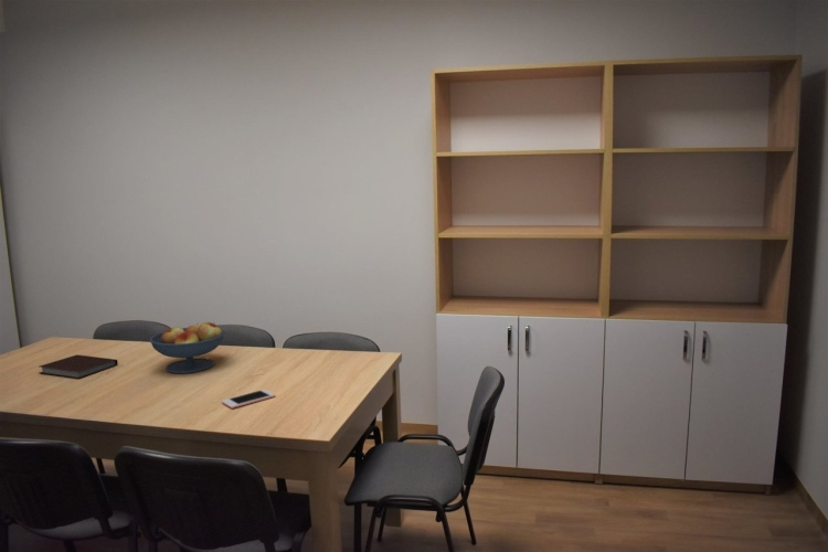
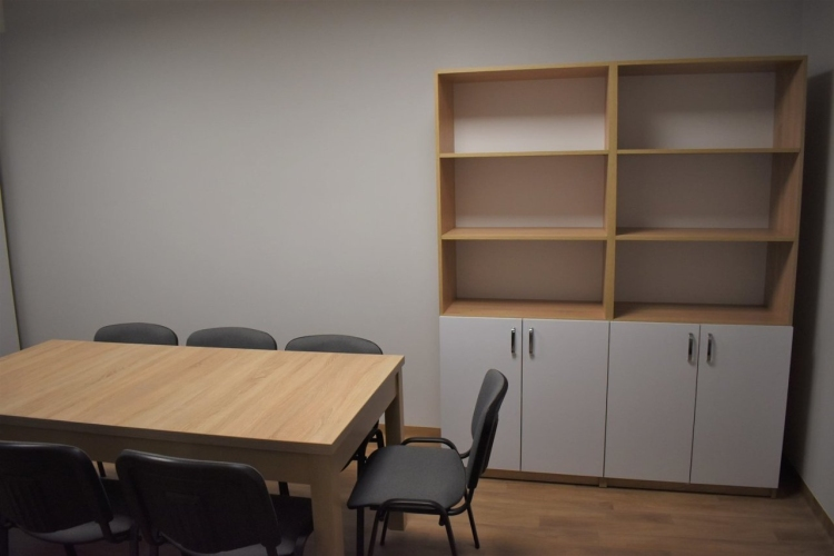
- cell phone [221,389,276,410]
- notebook [38,353,119,380]
- fruit bowl [149,321,226,374]
